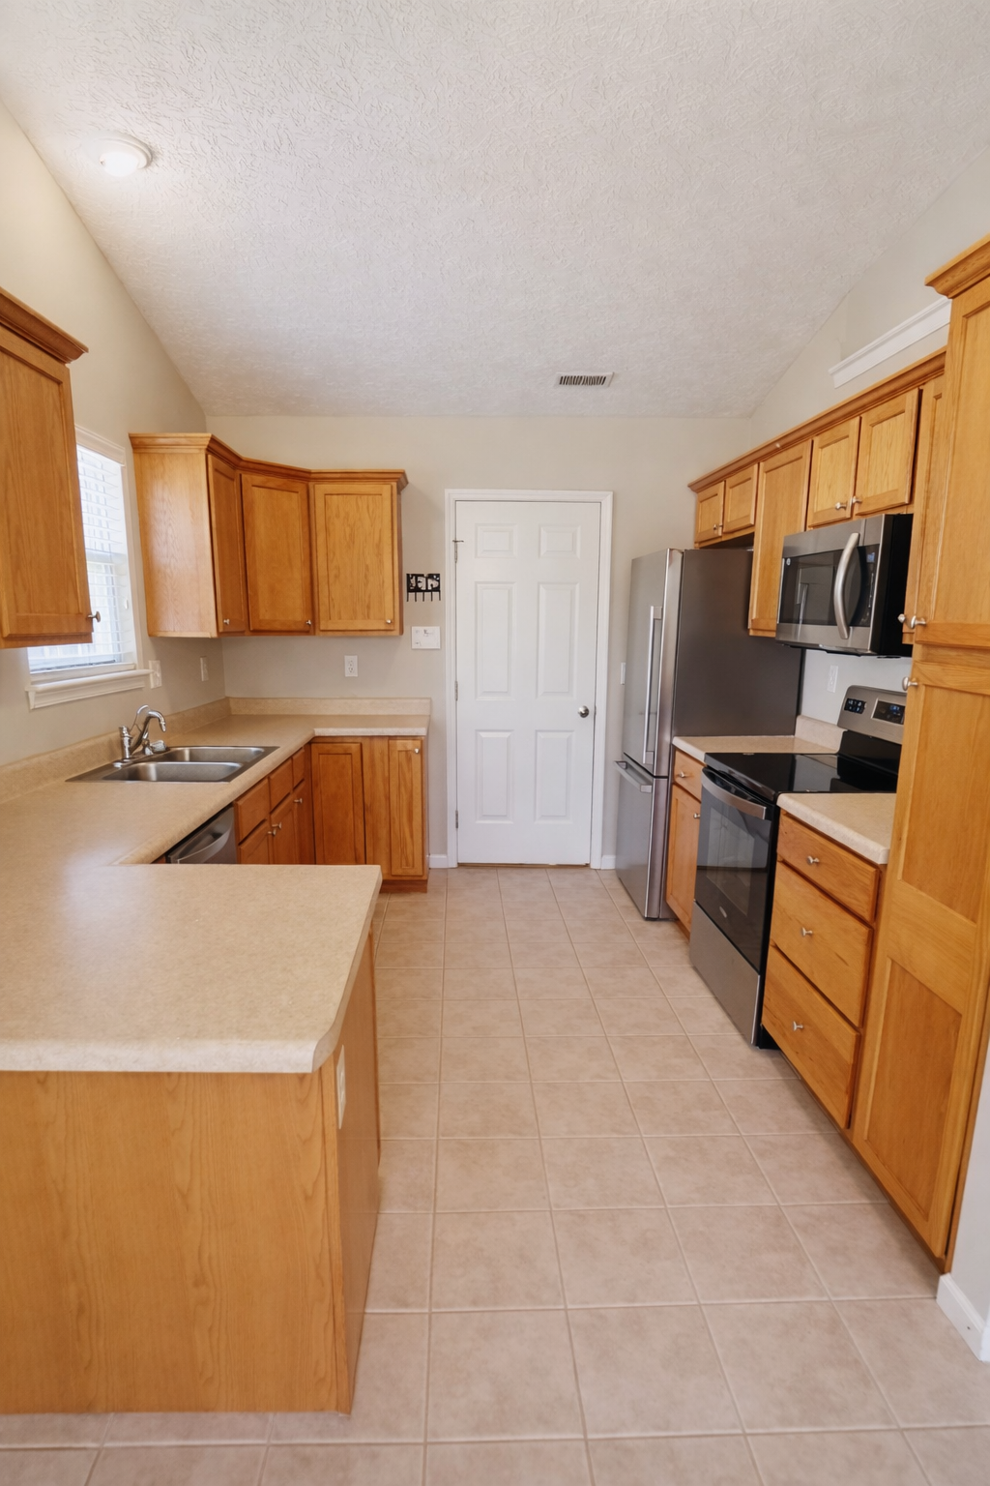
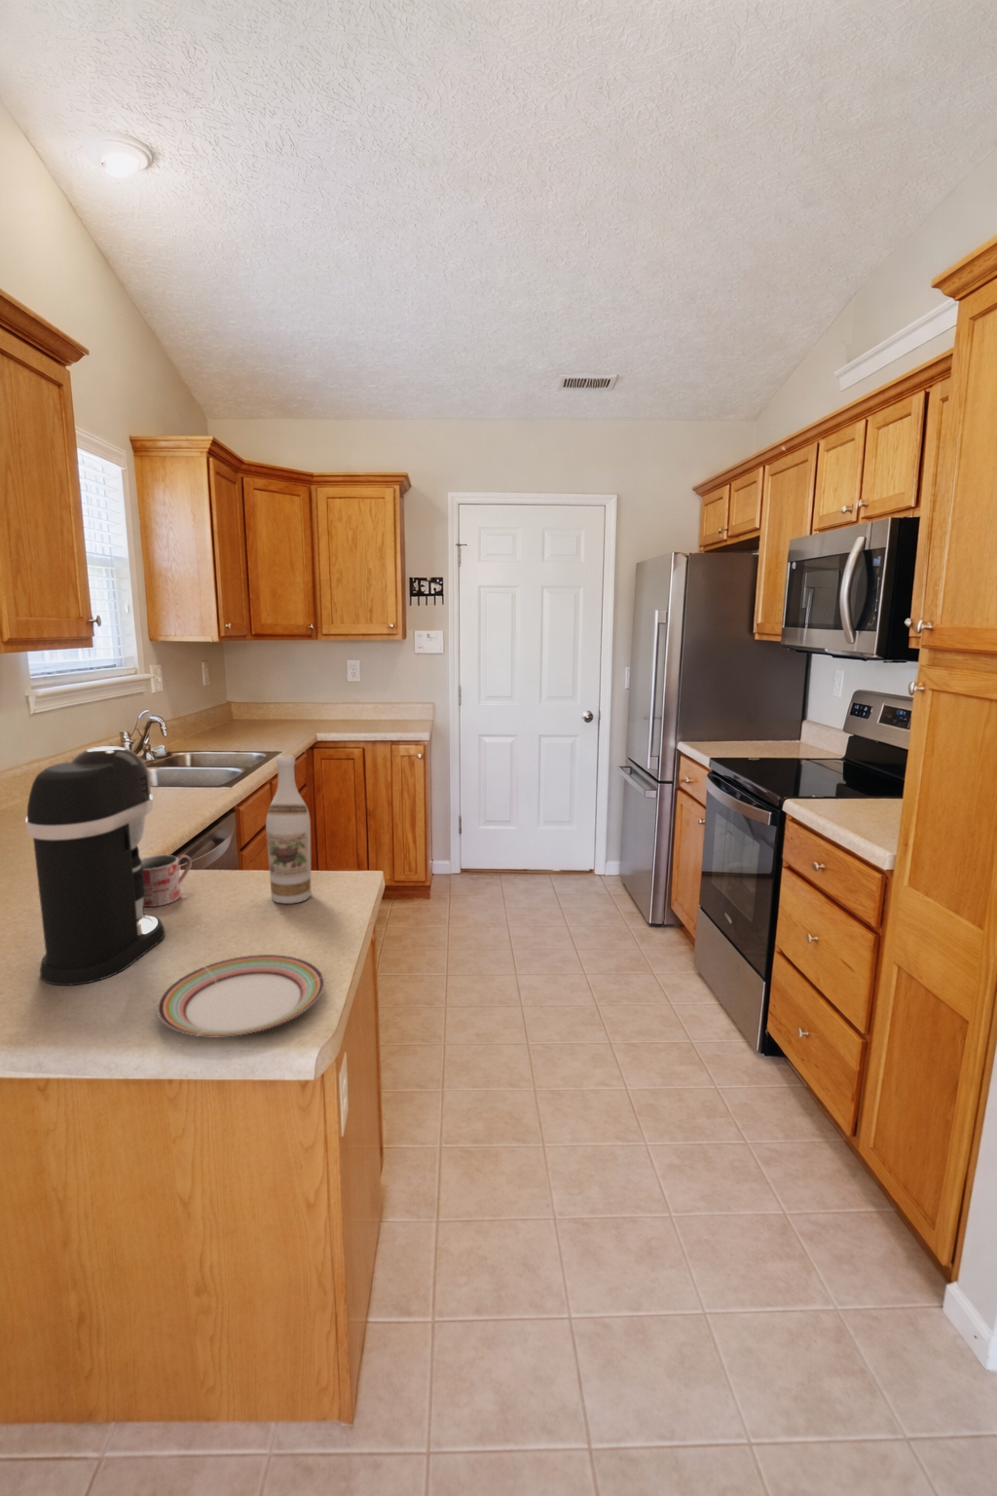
+ wine bottle [265,754,312,905]
+ coffee maker [24,745,166,986]
+ plate [157,954,325,1037]
+ mug [140,854,193,908]
